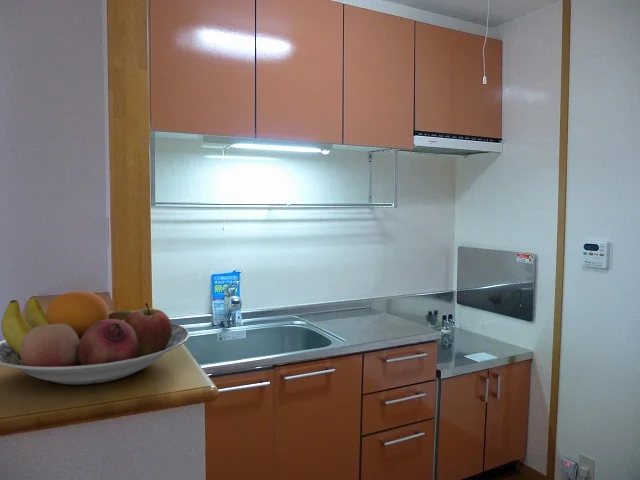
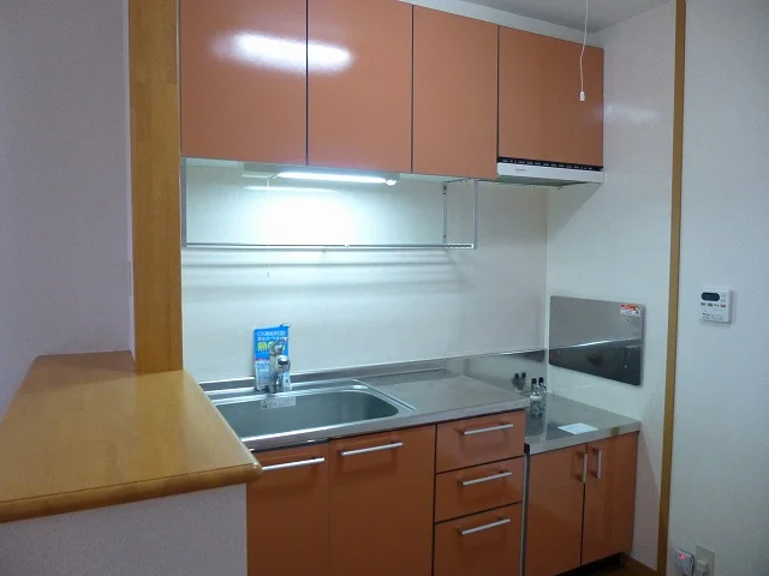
- fruit bowl [0,290,190,386]
